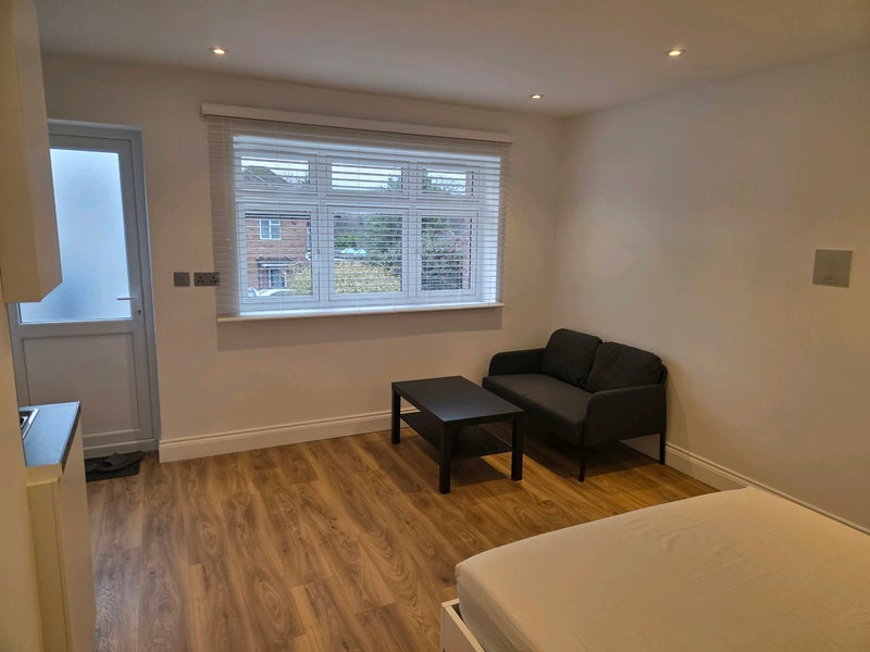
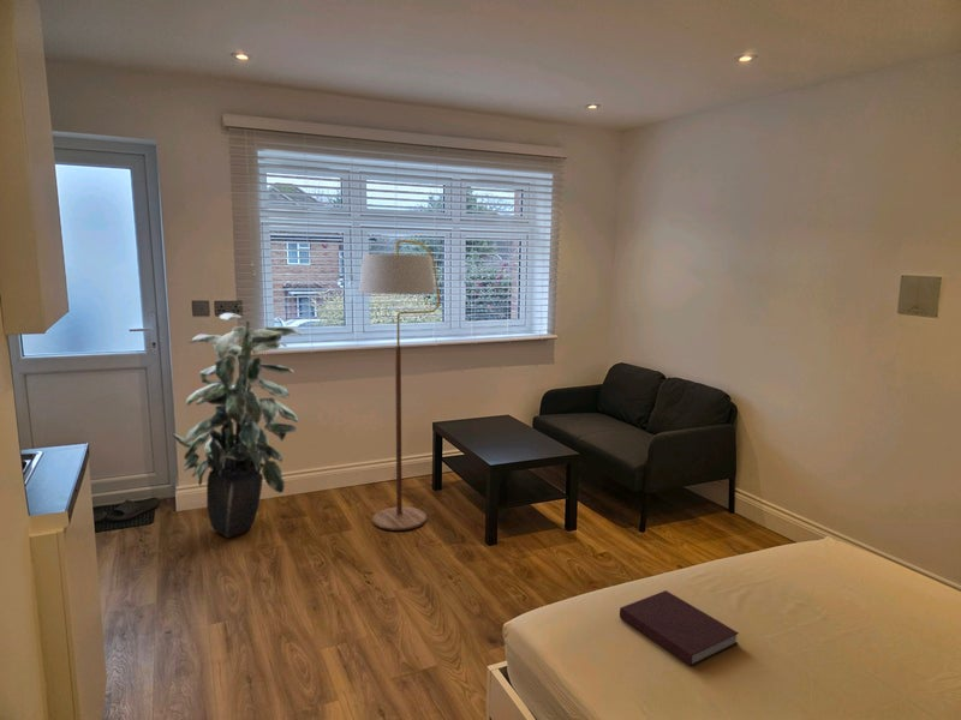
+ floor lamp [358,239,441,532]
+ notebook [619,589,740,667]
+ indoor plant [171,312,302,539]
